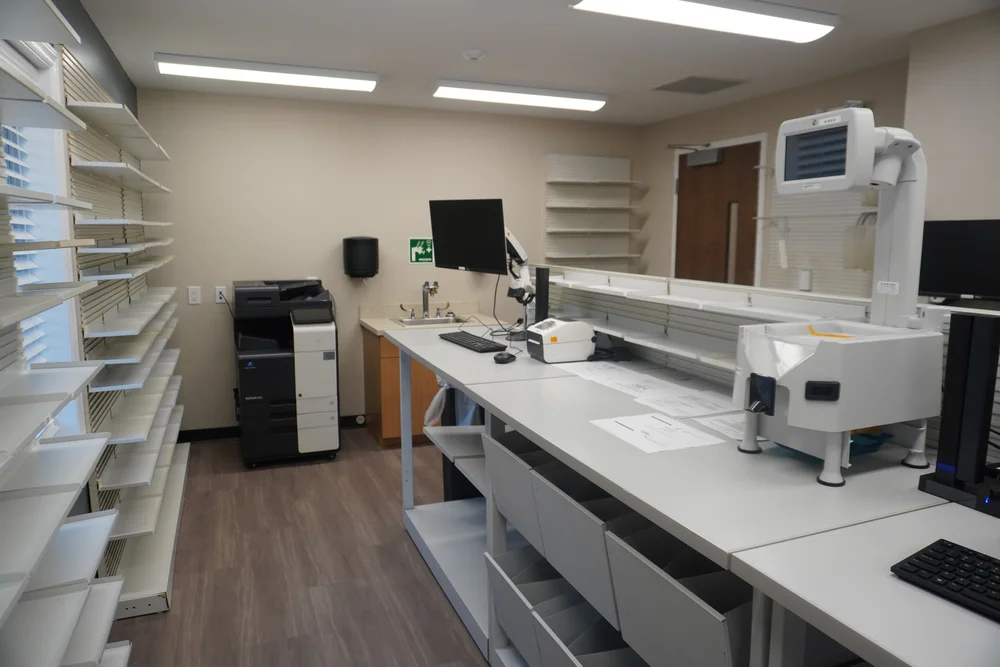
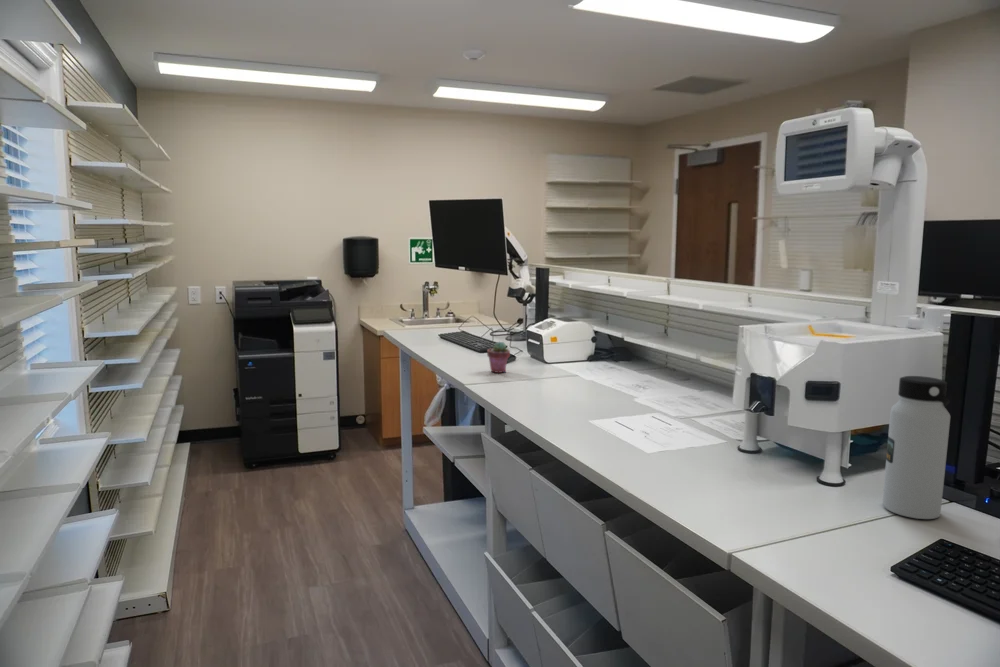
+ water bottle [881,375,951,520]
+ potted succulent [486,340,511,374]
